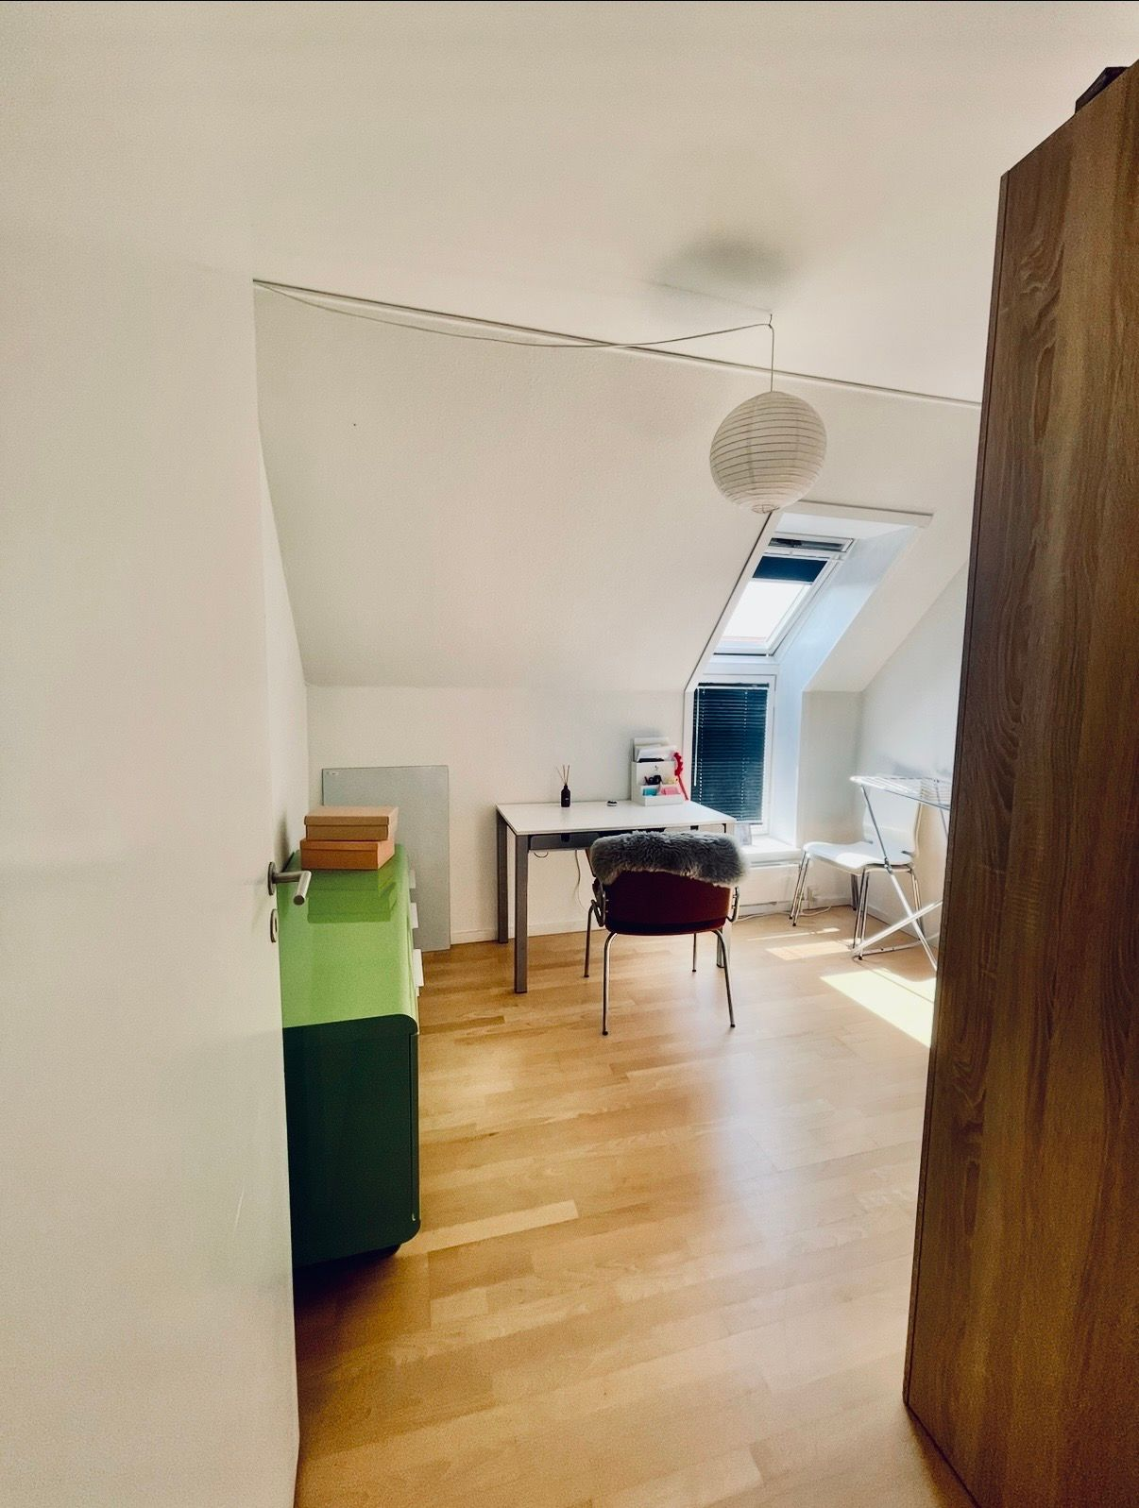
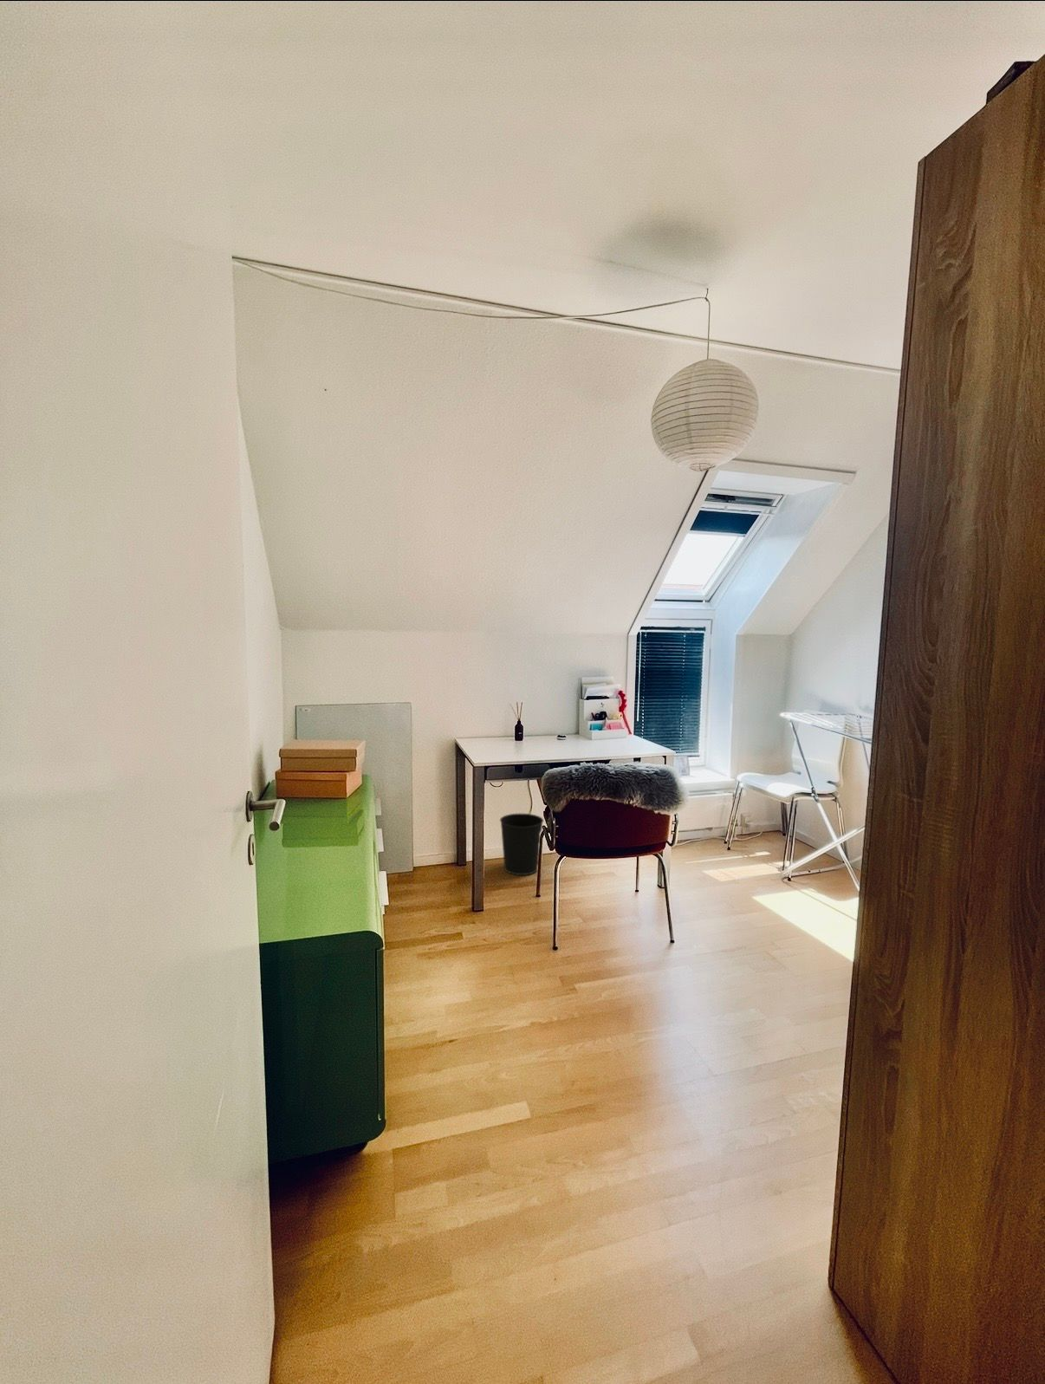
+ wastebasket [499,813,544,876]
